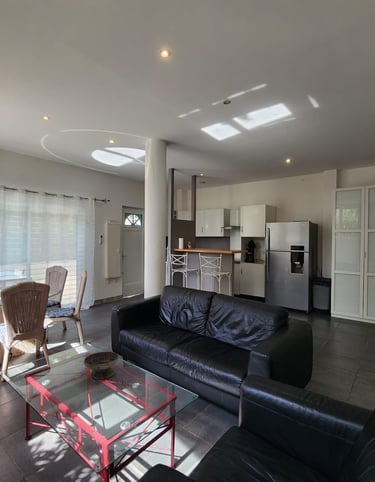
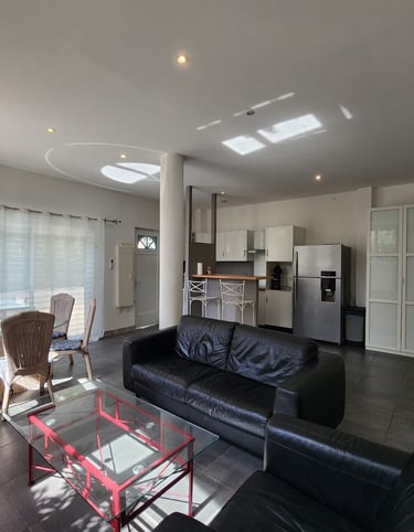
- decorative bowl [83,351,120,380]
